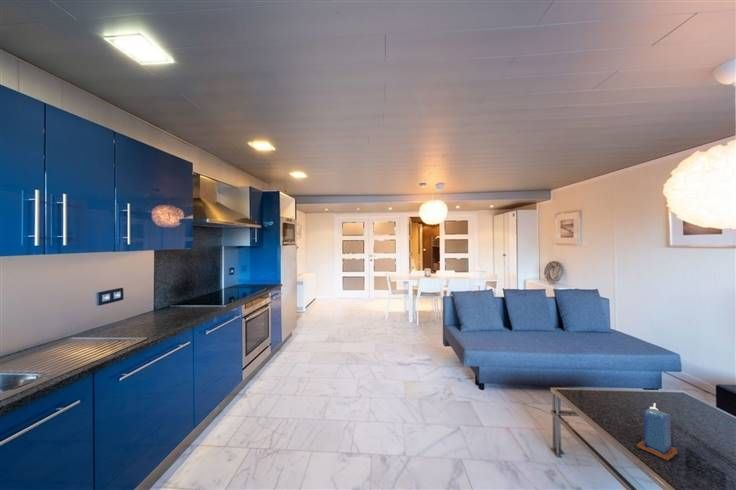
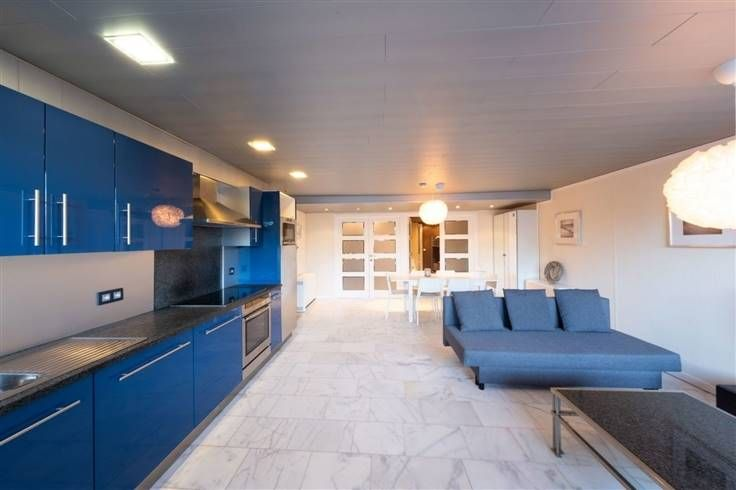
- candle [635,402,678,462]
